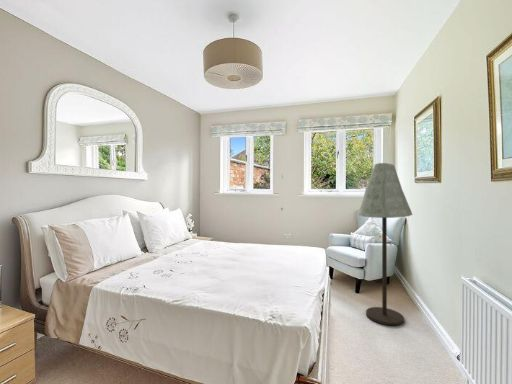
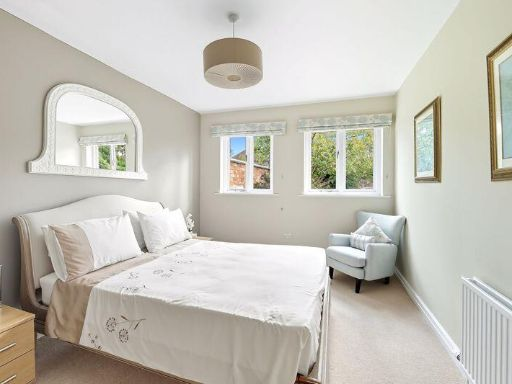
- floor lamp [358,162,414,326]
